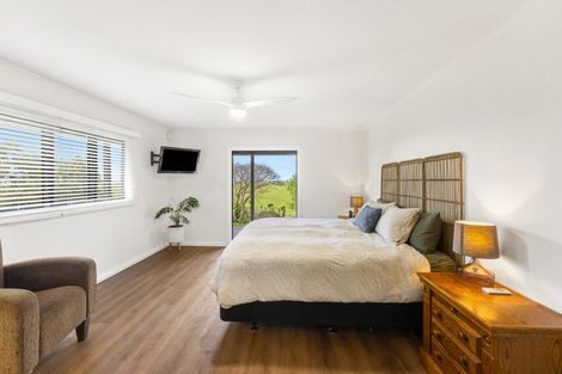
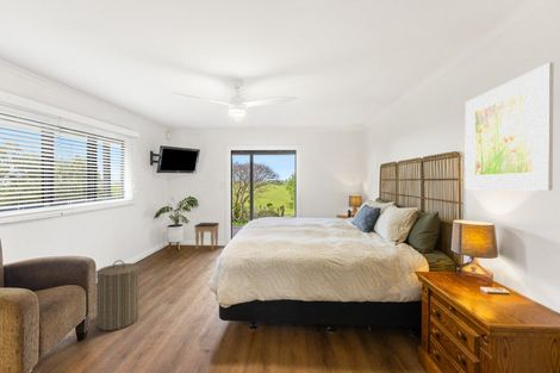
+ footstool [193,222,220,251]
+ laundry hamper [95,259,143,331]
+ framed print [463,61,554,192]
